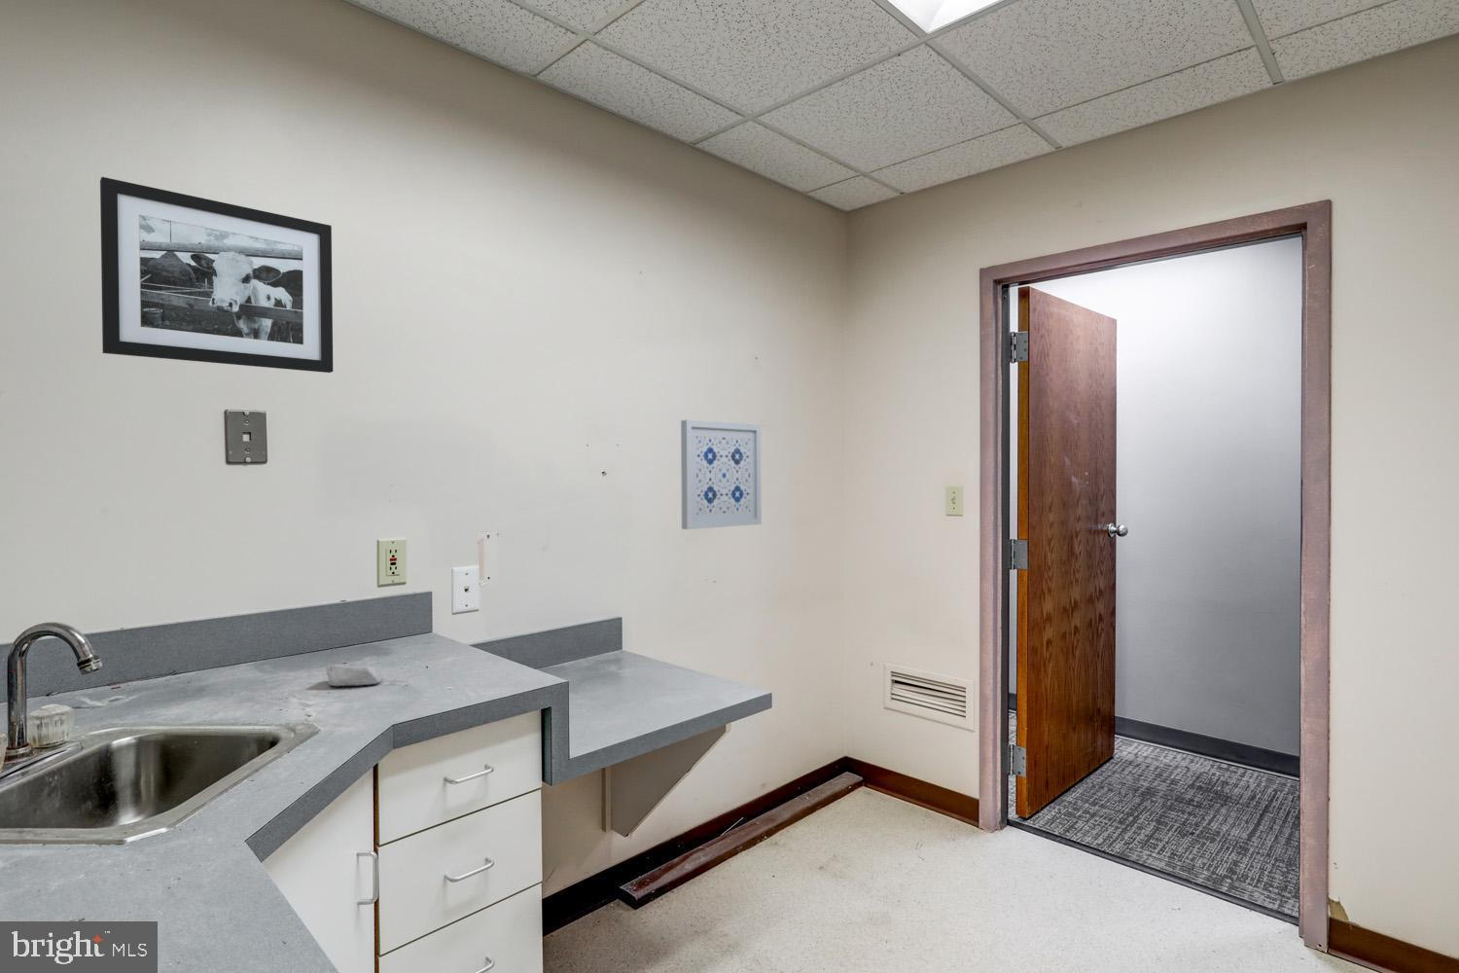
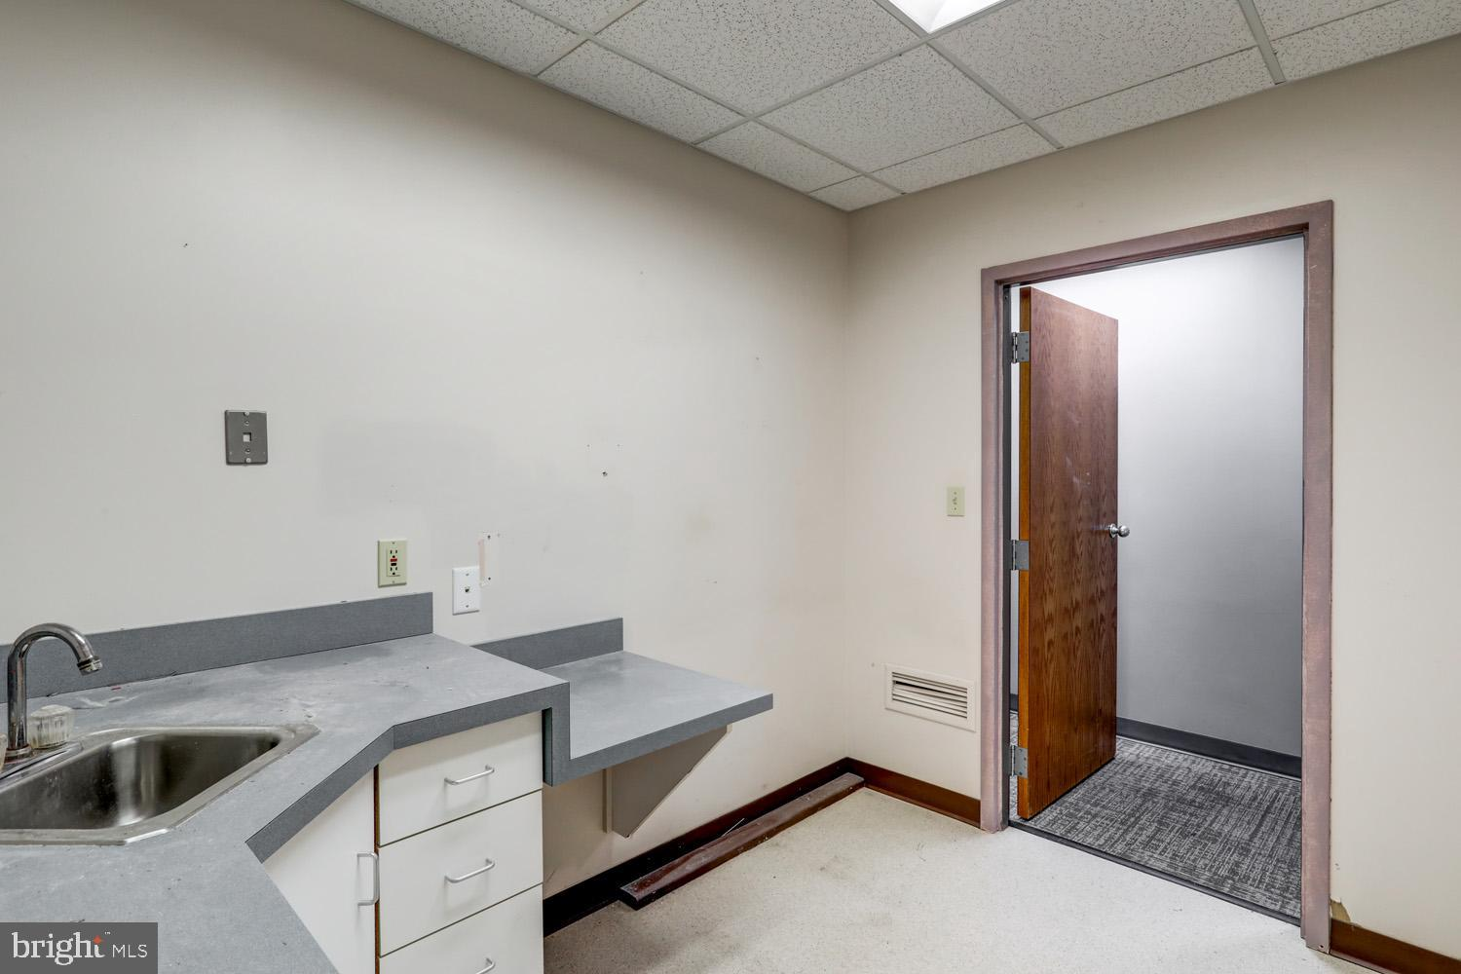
- wall art [680,419,762,530]
- picture frame [99,176,333,374]
- soap bar [325,664,383,687]
